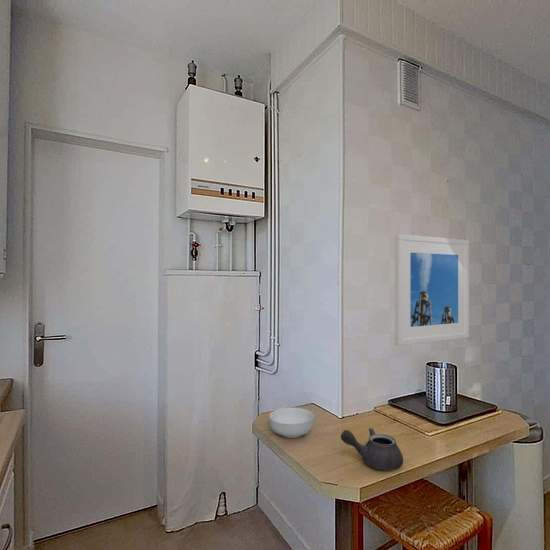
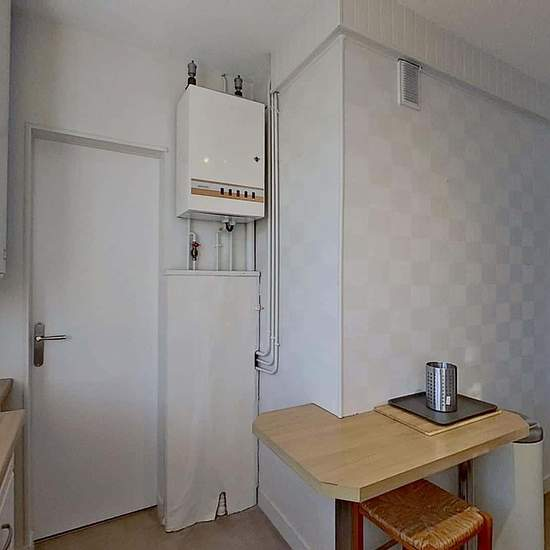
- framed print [394,233,470,346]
- teapot [340,427,404,471]
- cereal bowl [268,407,315,439]
